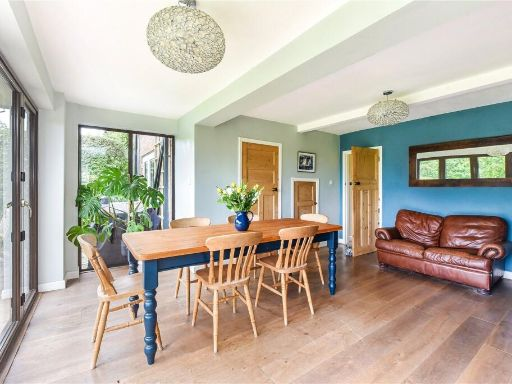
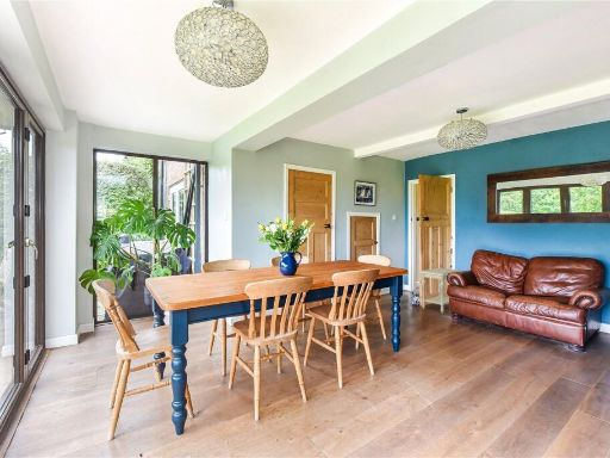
+ side table [418,267,463,315]
